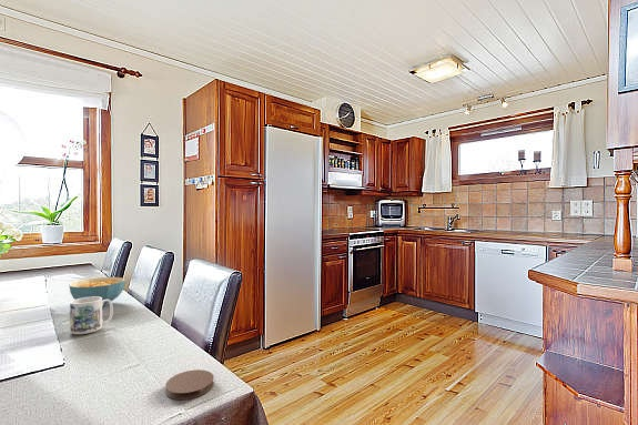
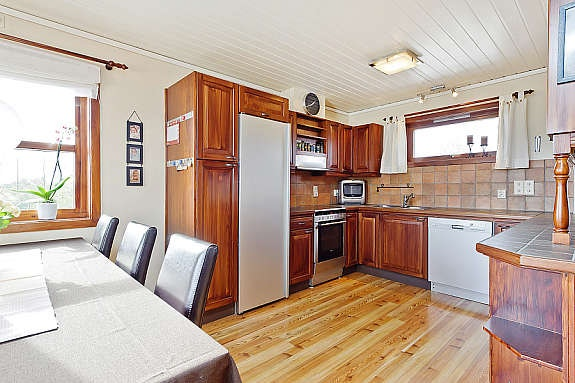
- mug [69,296,114,335]
- coaster [164,368,215,401]
- cereal bowl [68,276,126,306]
